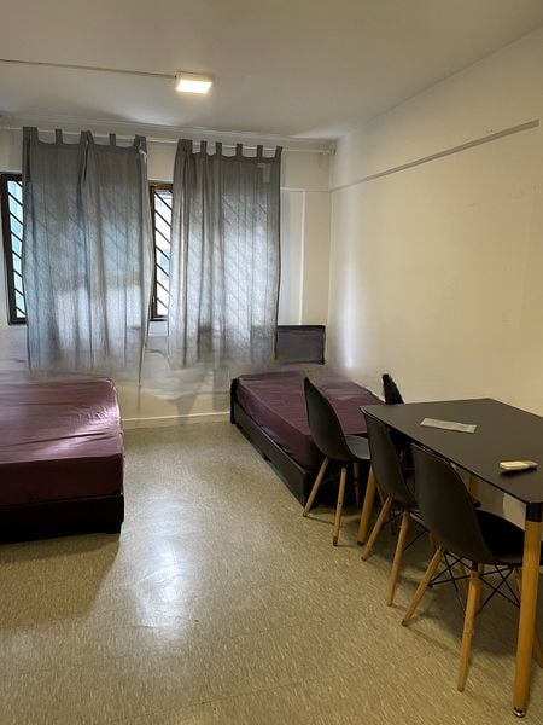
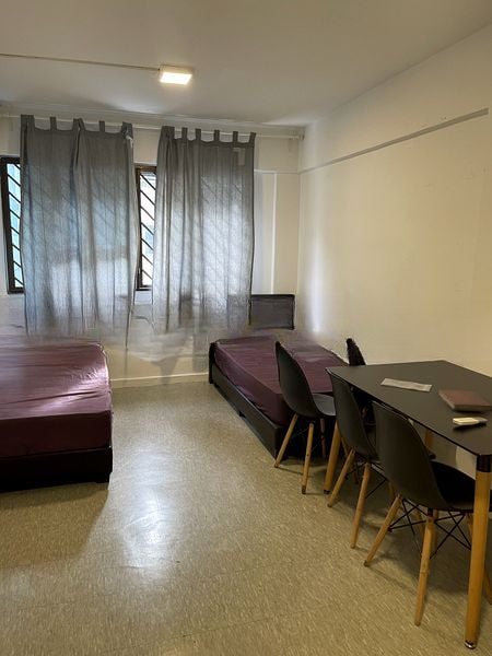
+ notebook [437,389,492,412]
